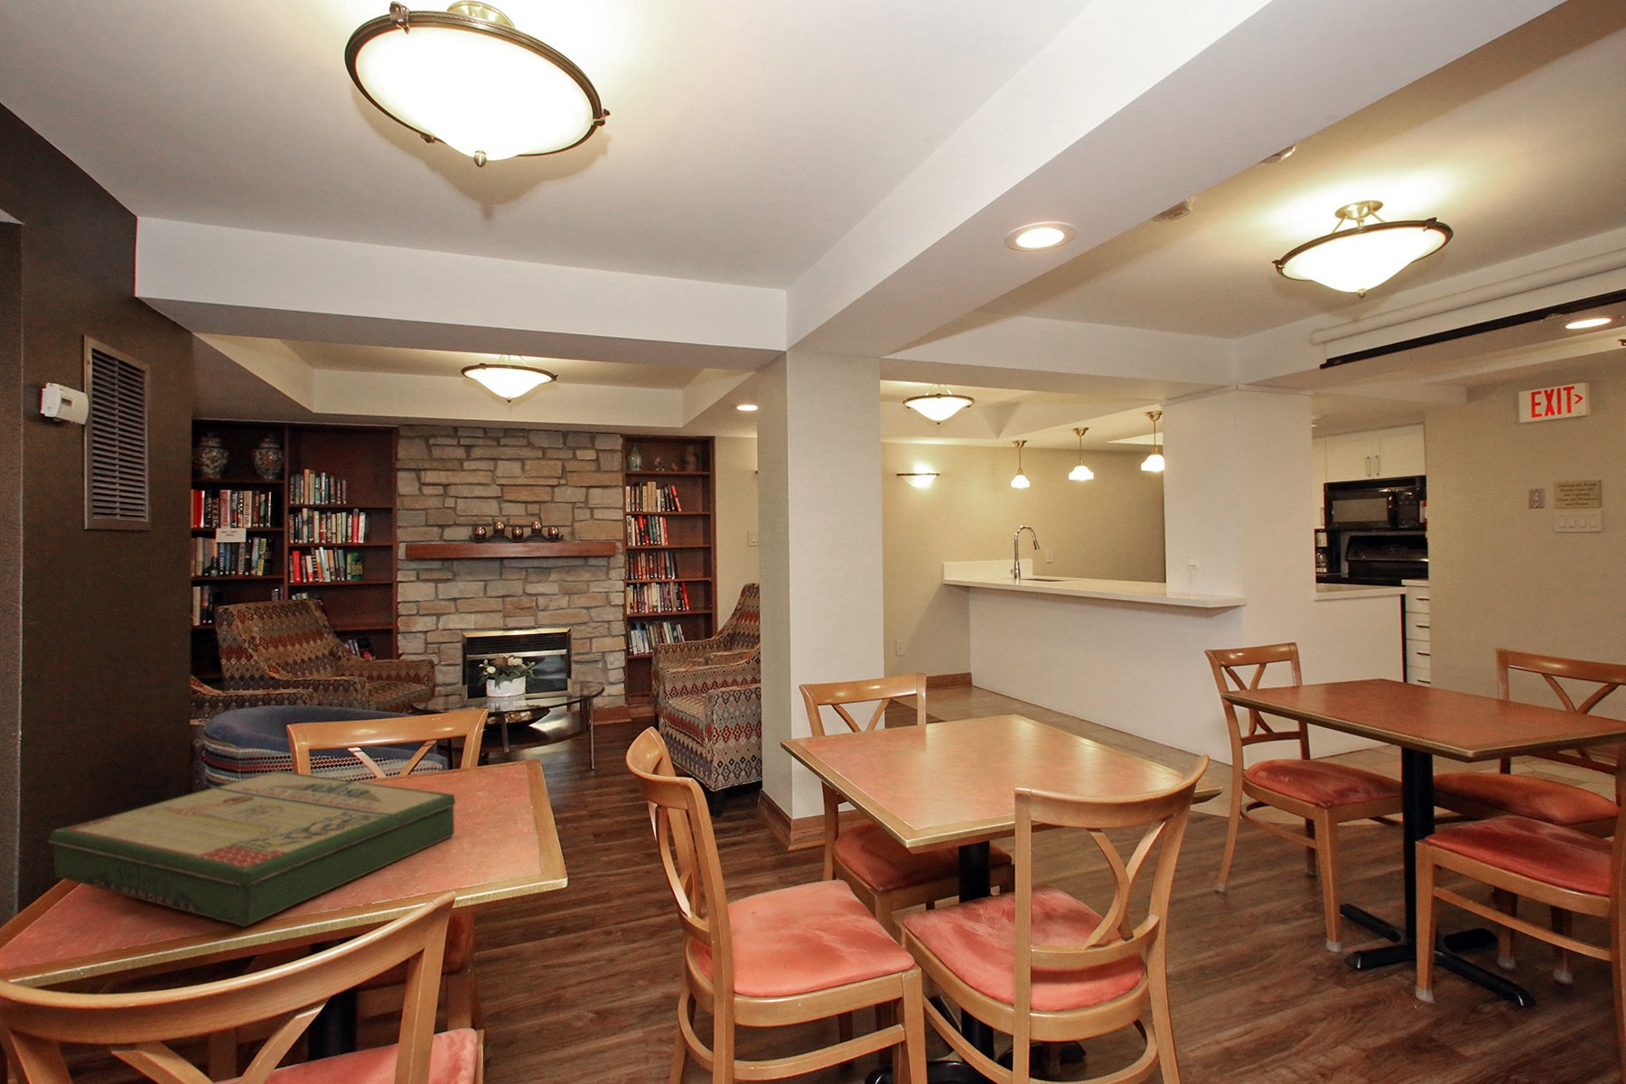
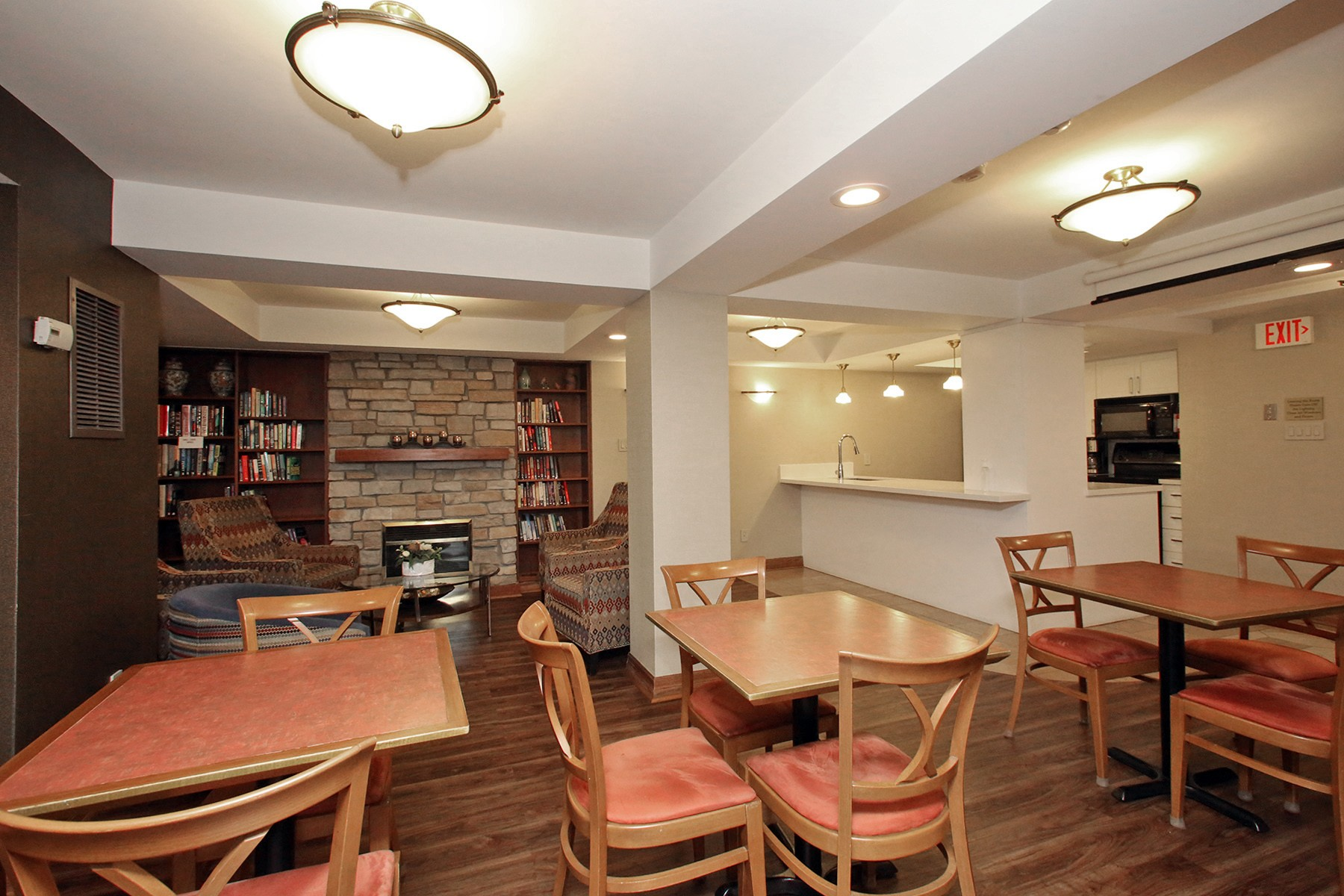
- board game [47,768,456,928]
